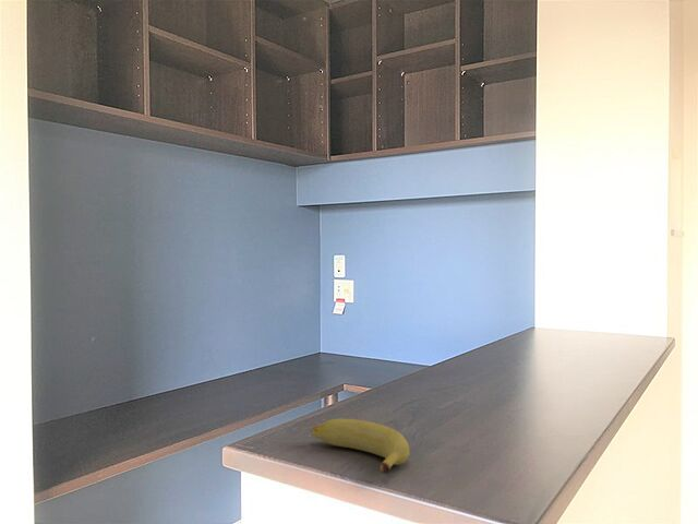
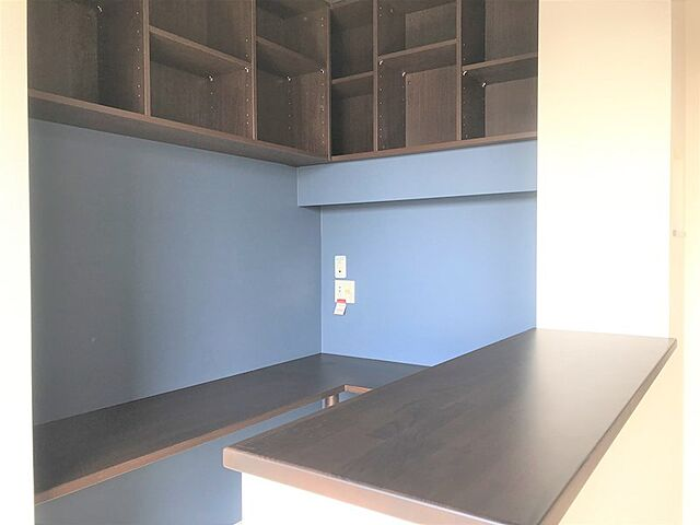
- banana [311,418,410,475]
